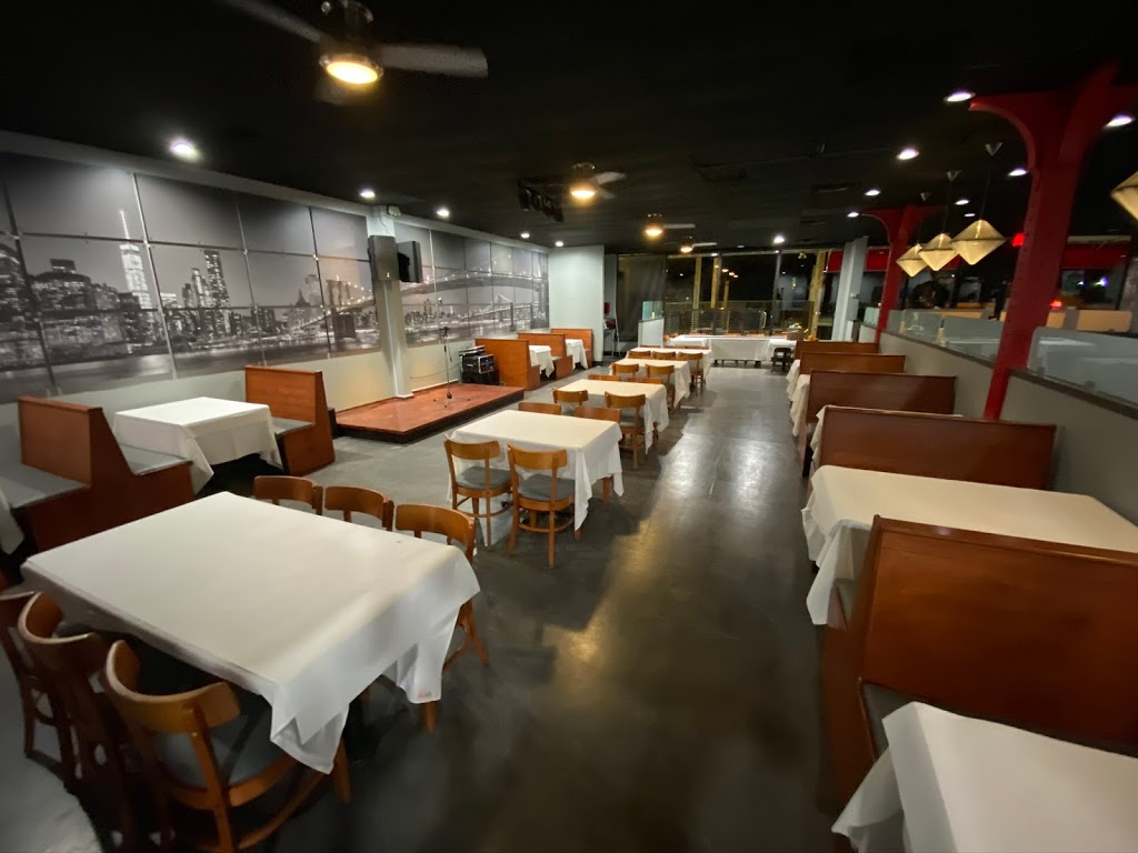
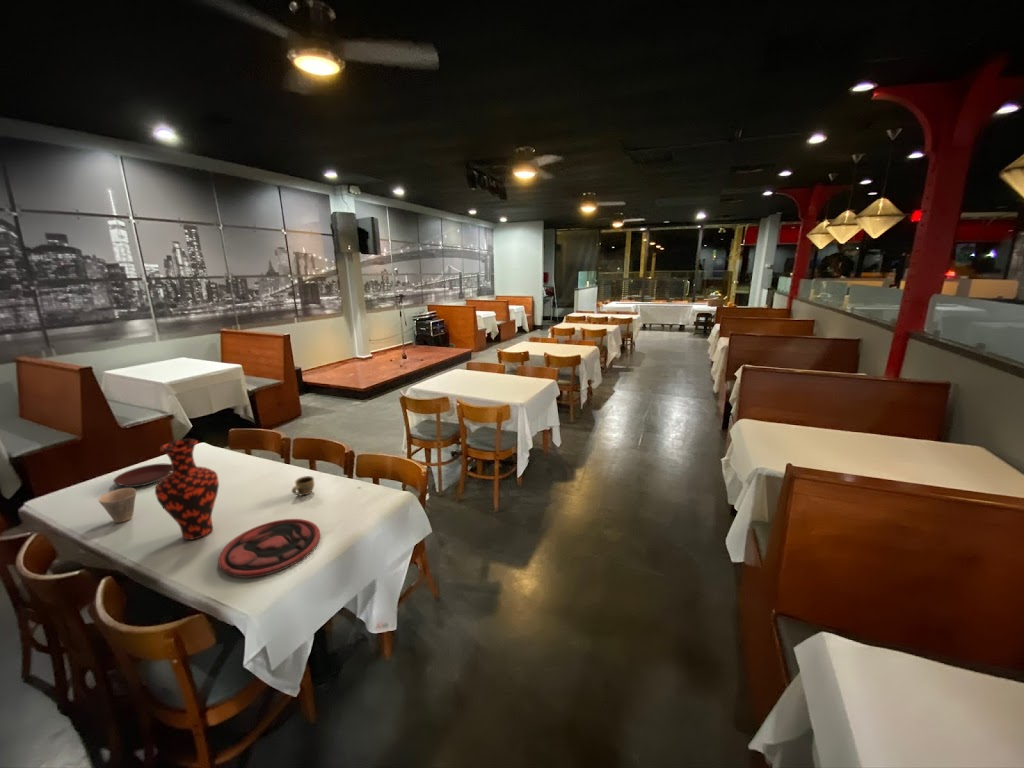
+ cup [97,487,137,524]
+ plate [218,518,321,579]
+ cup [291,475,315,497]
+ vase [154,438,220,541]
+ plate [112,463,172,488]
